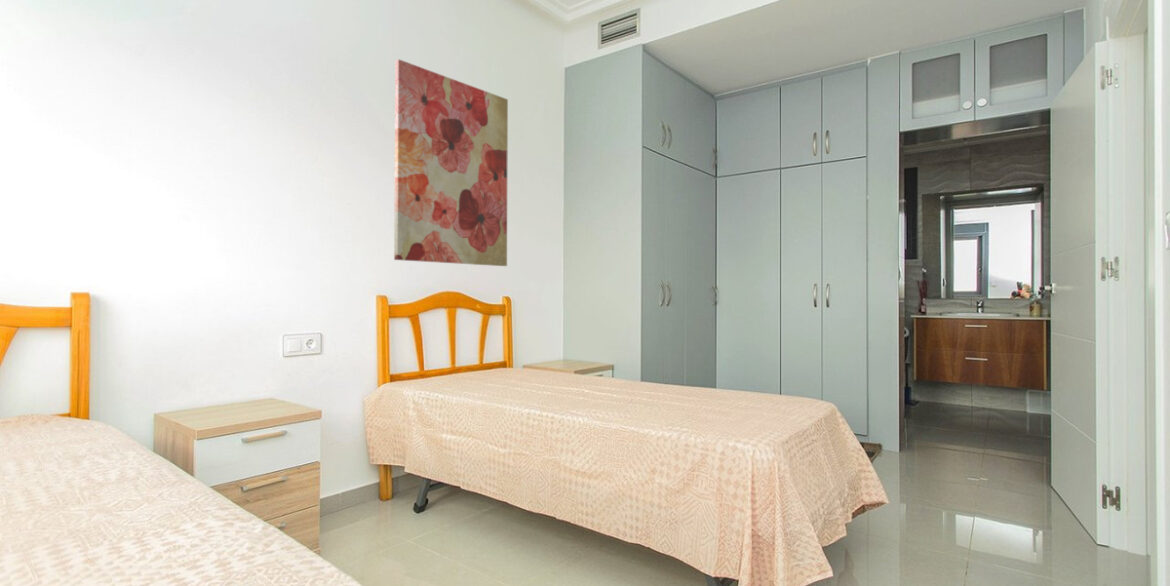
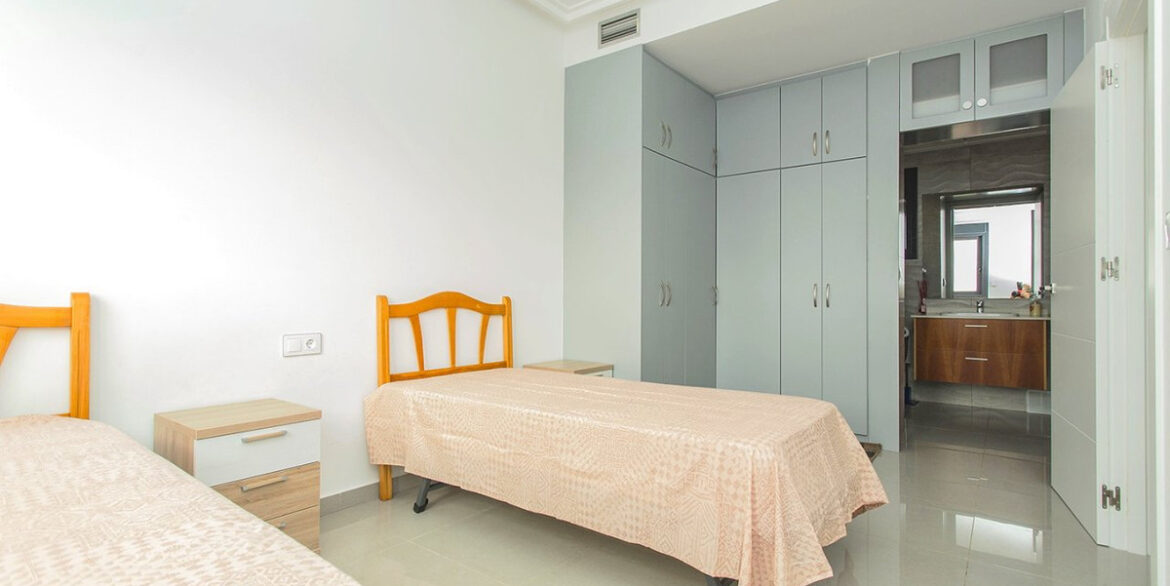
- wall art [393,58,509,267]
